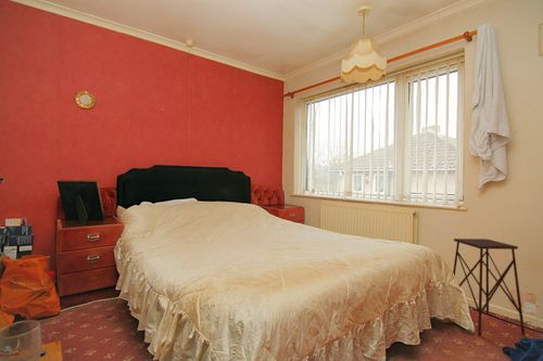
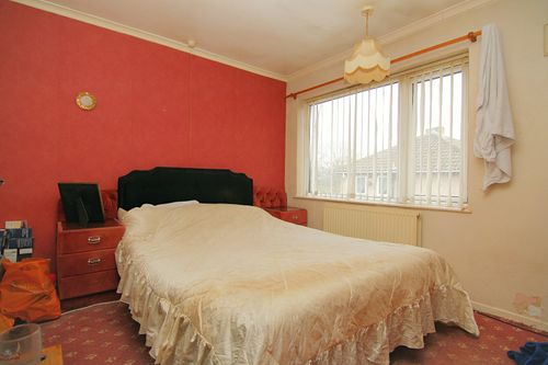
- side table [452,237,526,337]
